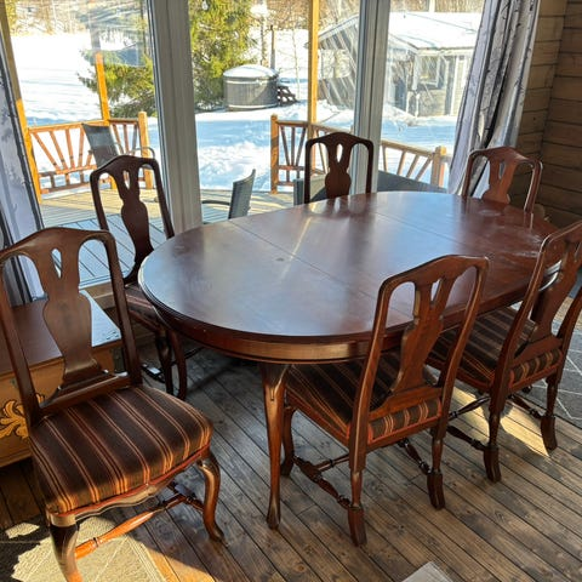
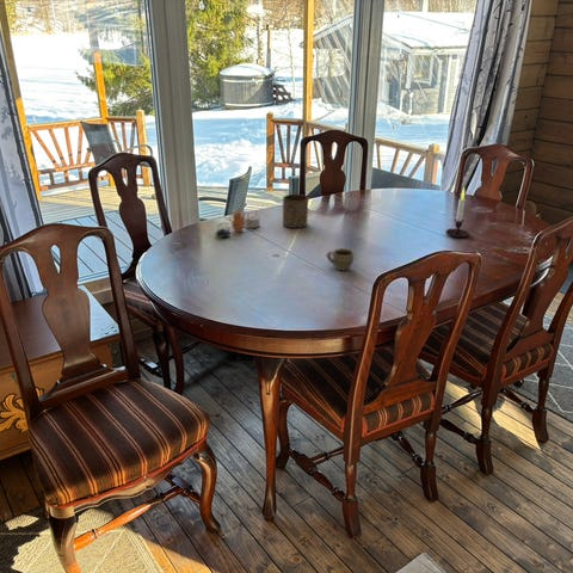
+ candle [445,186,470,239]
+ cup [282,193,310,229]
+ cup [326,247,356,272]
+ teapot [214,209,261,239]
